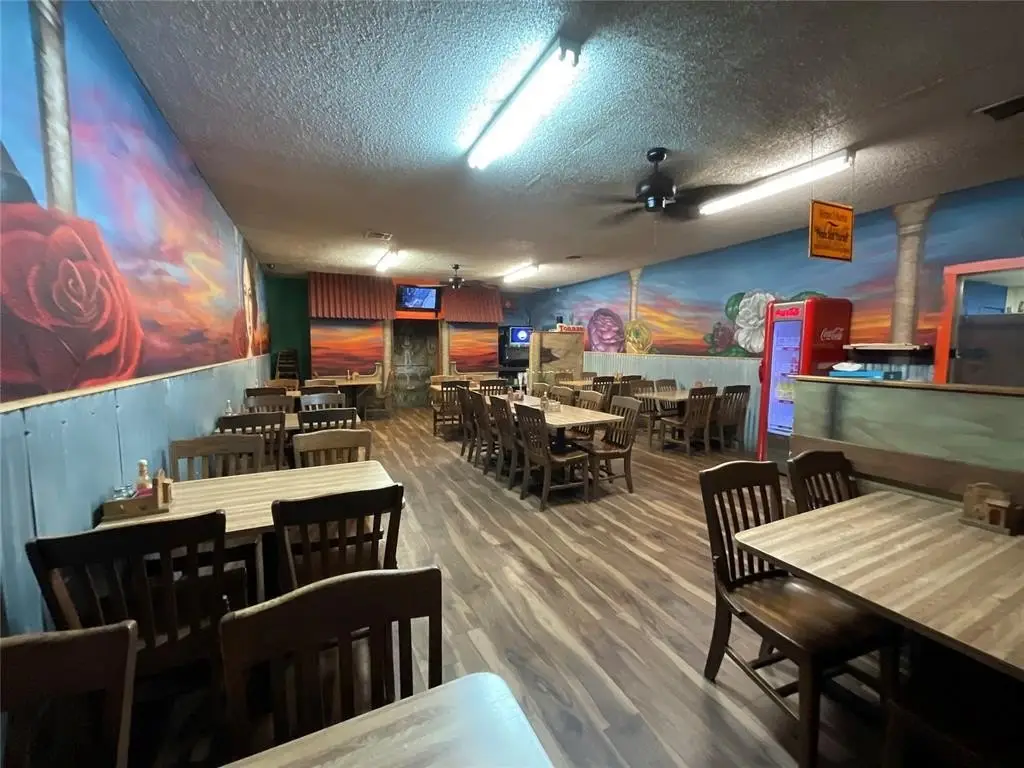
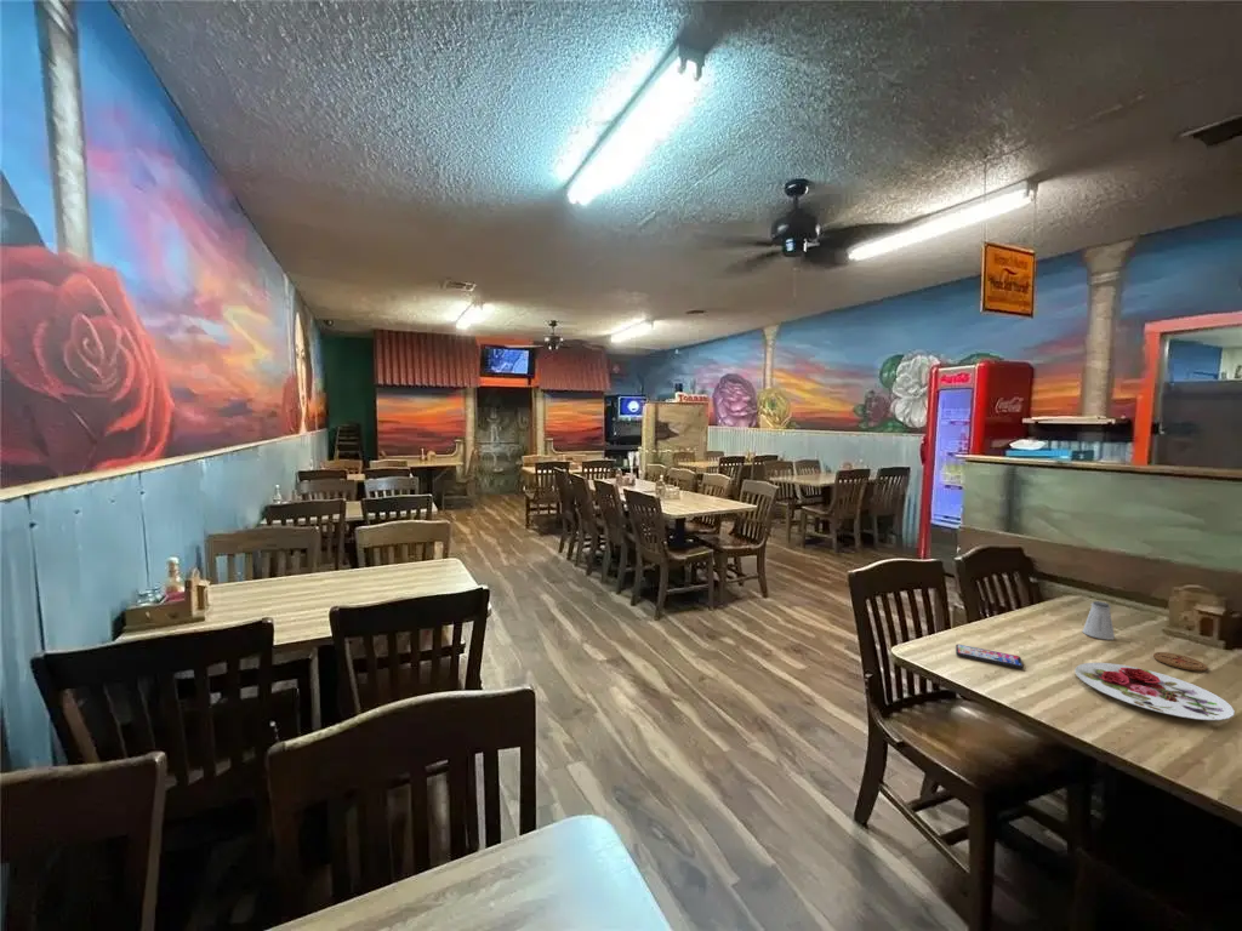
+ smartphone [955,644,1025,669]
+ coaster [1152,651,1208,673]
+ plate [1073,662,1236,721]
+ saltshaker [1082,600,1116,641]
